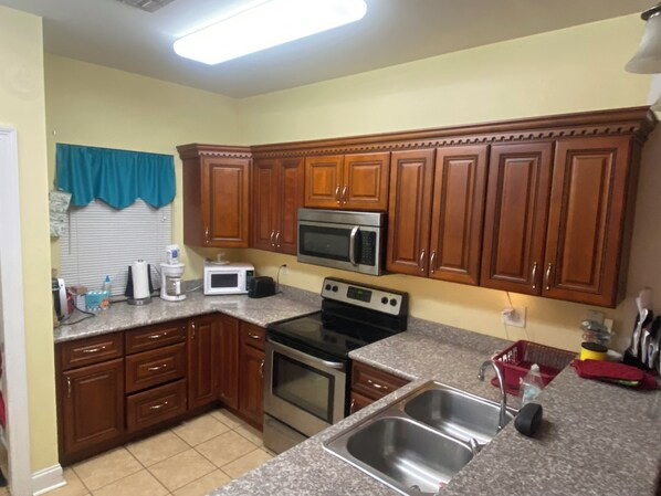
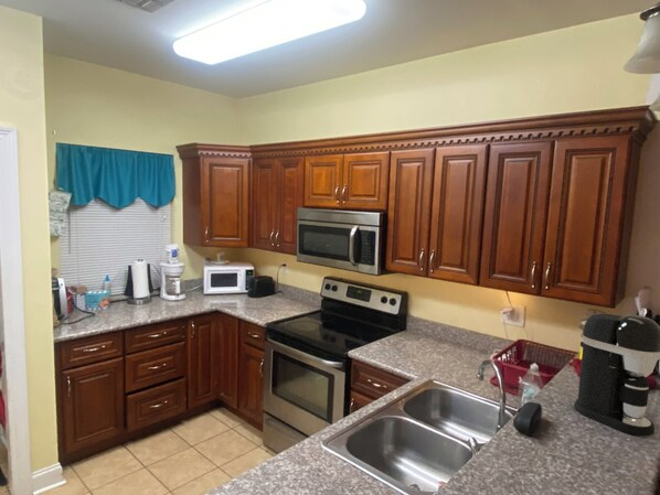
+ coffee maker [573,313,660,437]
